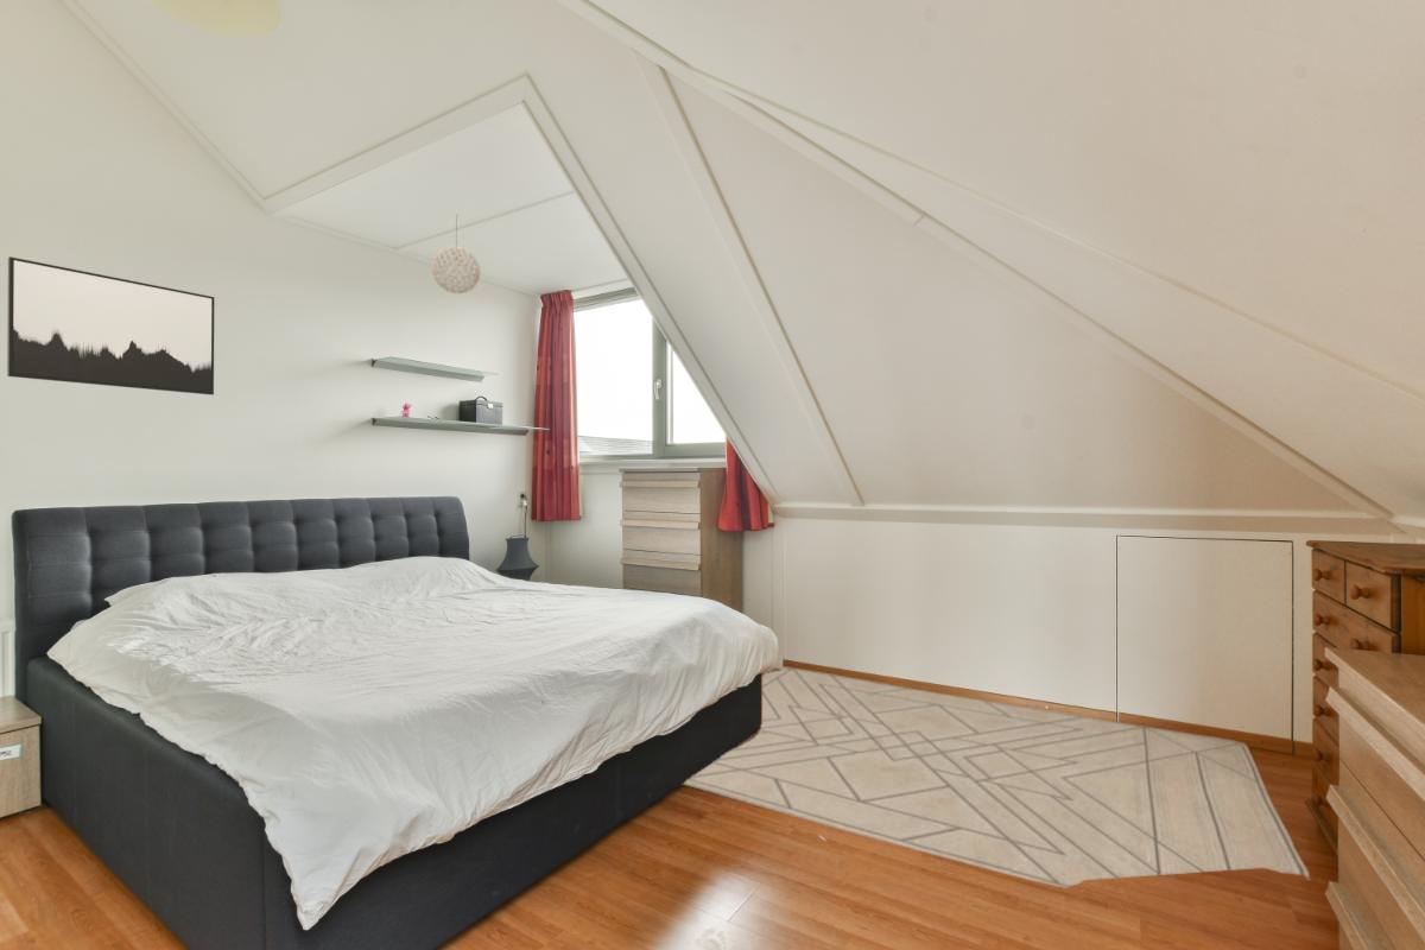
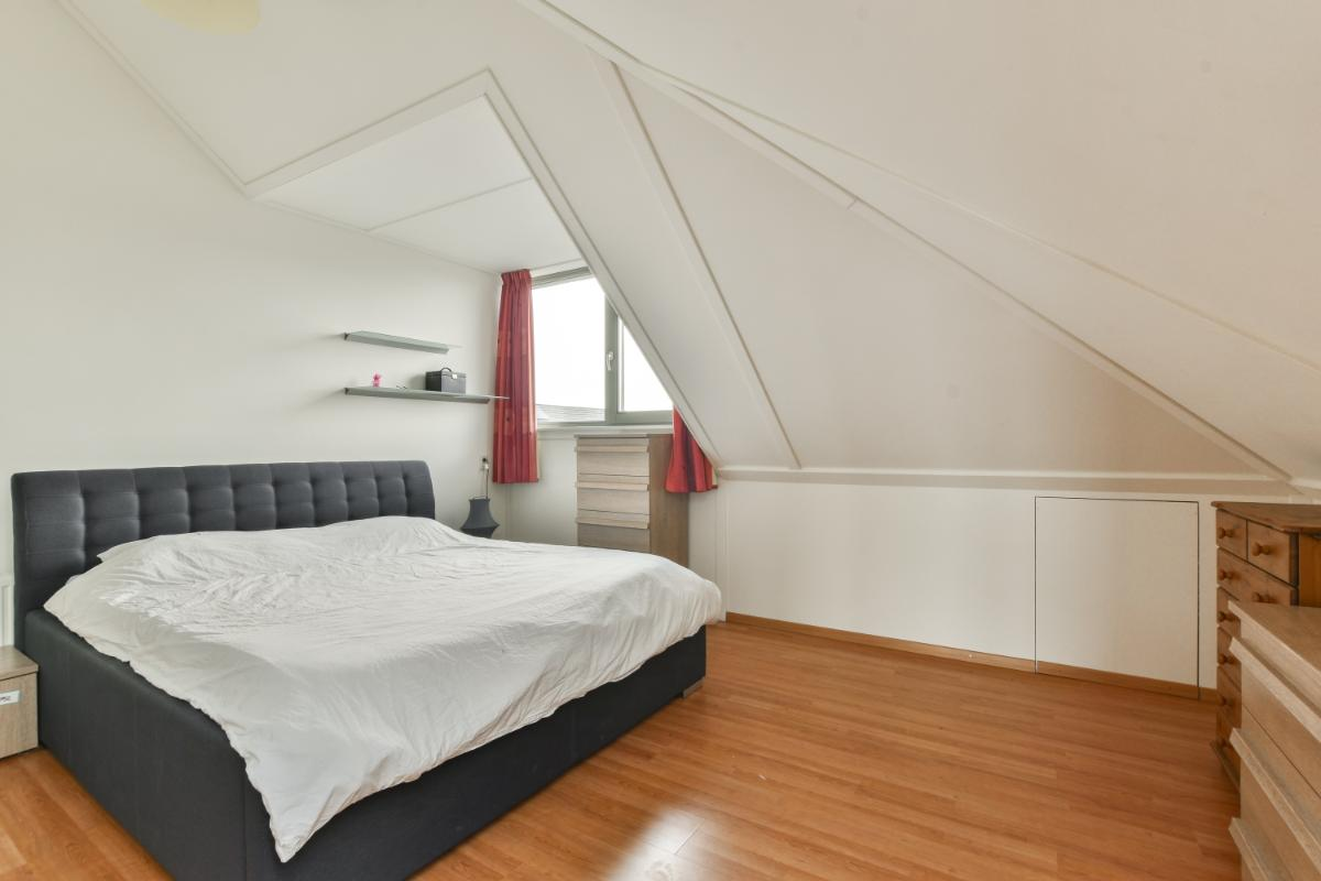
- pendant light [430,210,481,294]
- wall art [6,255,215,395]
- rug [682,665,1311,891]
